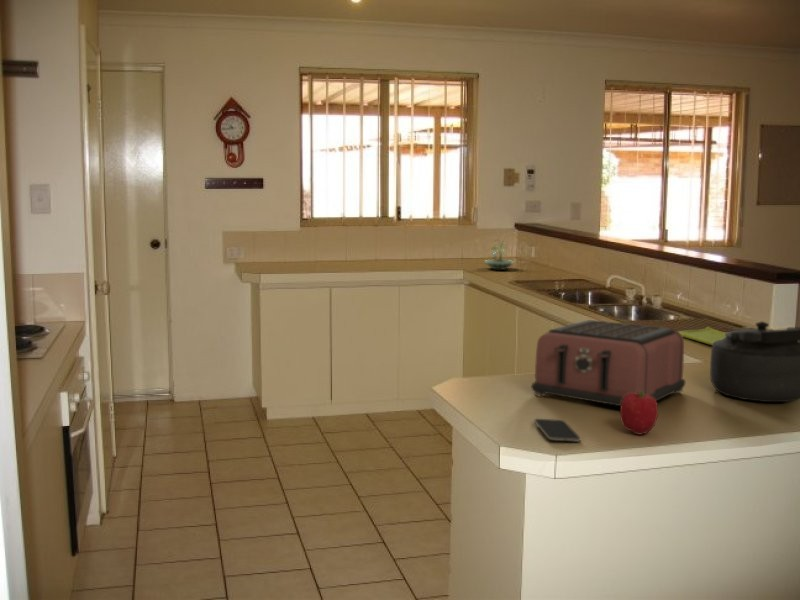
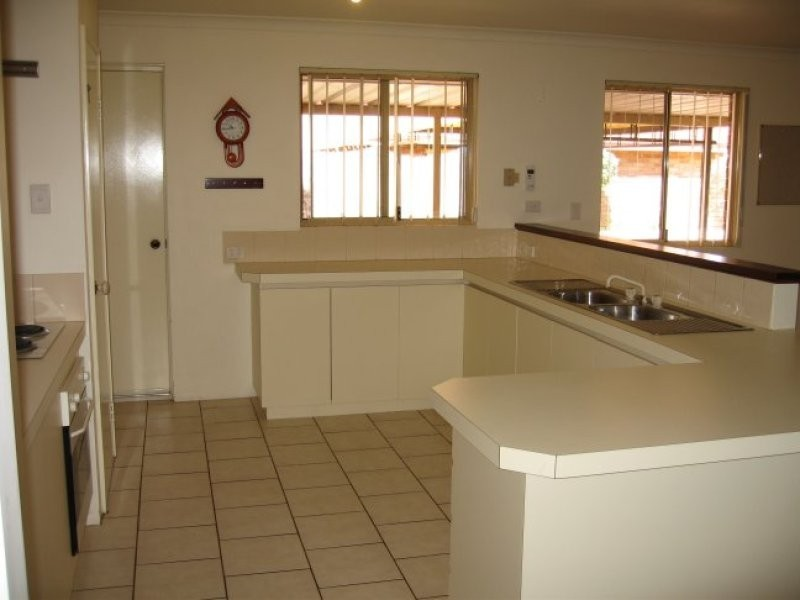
- fruit [619,391,659,436]
- kettle [709,320,800,403]
- toaster [531,319,686,407]
- smartphone [533,418,582,443]
- dish towel [678,326,726,346]
- terrarium [483,237,516,271]
